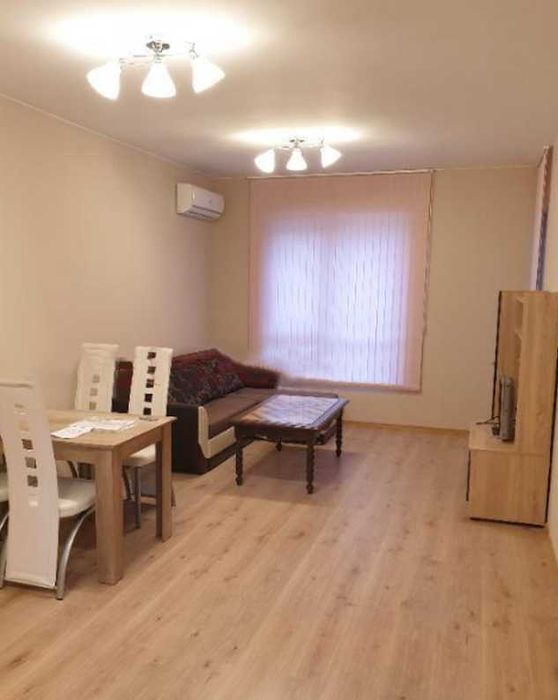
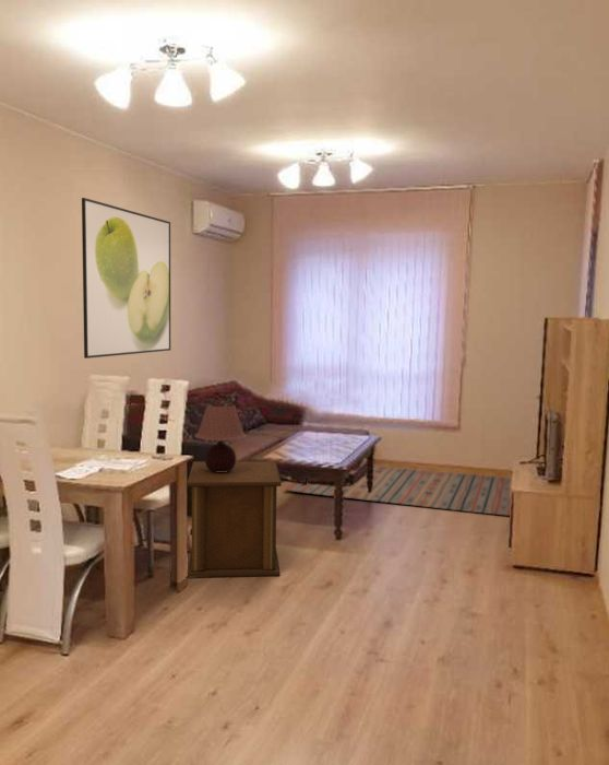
+ table lamp [193,402,248,472]
+ side table [186,460,283,579]
+ rug [284,464,512,517]
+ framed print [81,197,171,360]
